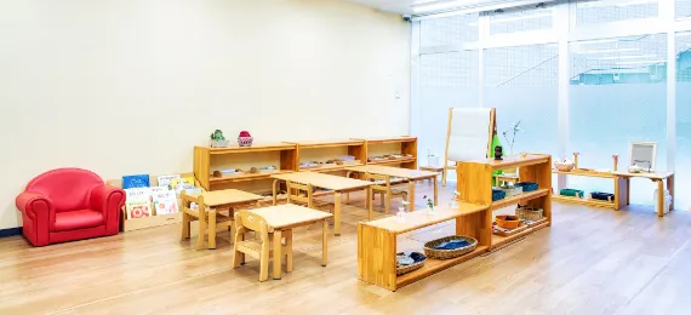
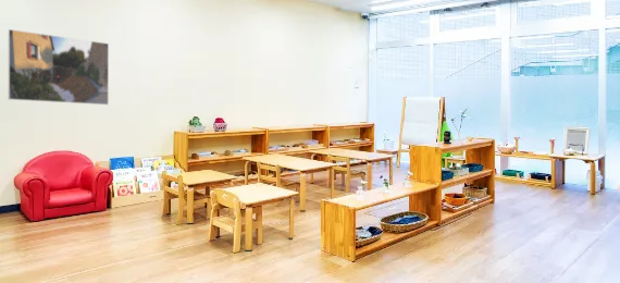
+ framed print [8,28,110,106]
